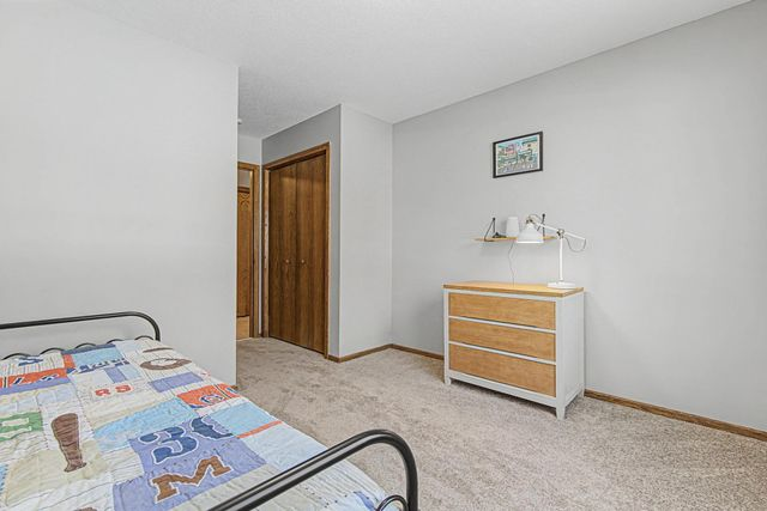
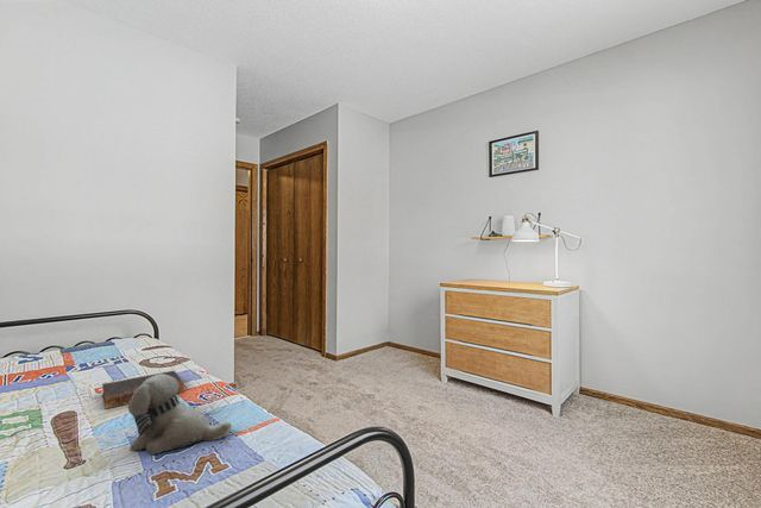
+ book [101,370,184,409]
+ plush toy [127,372,233,456]
